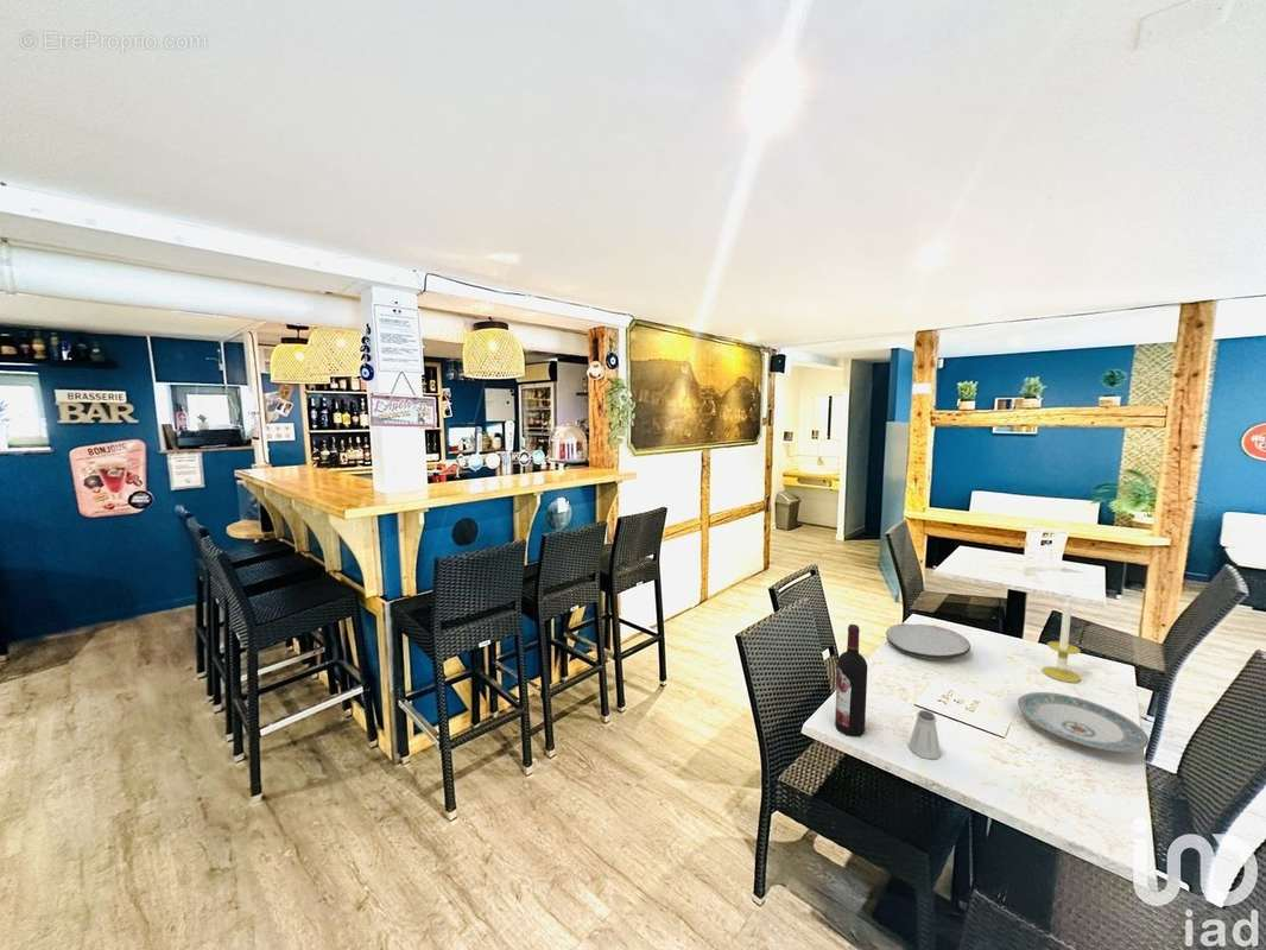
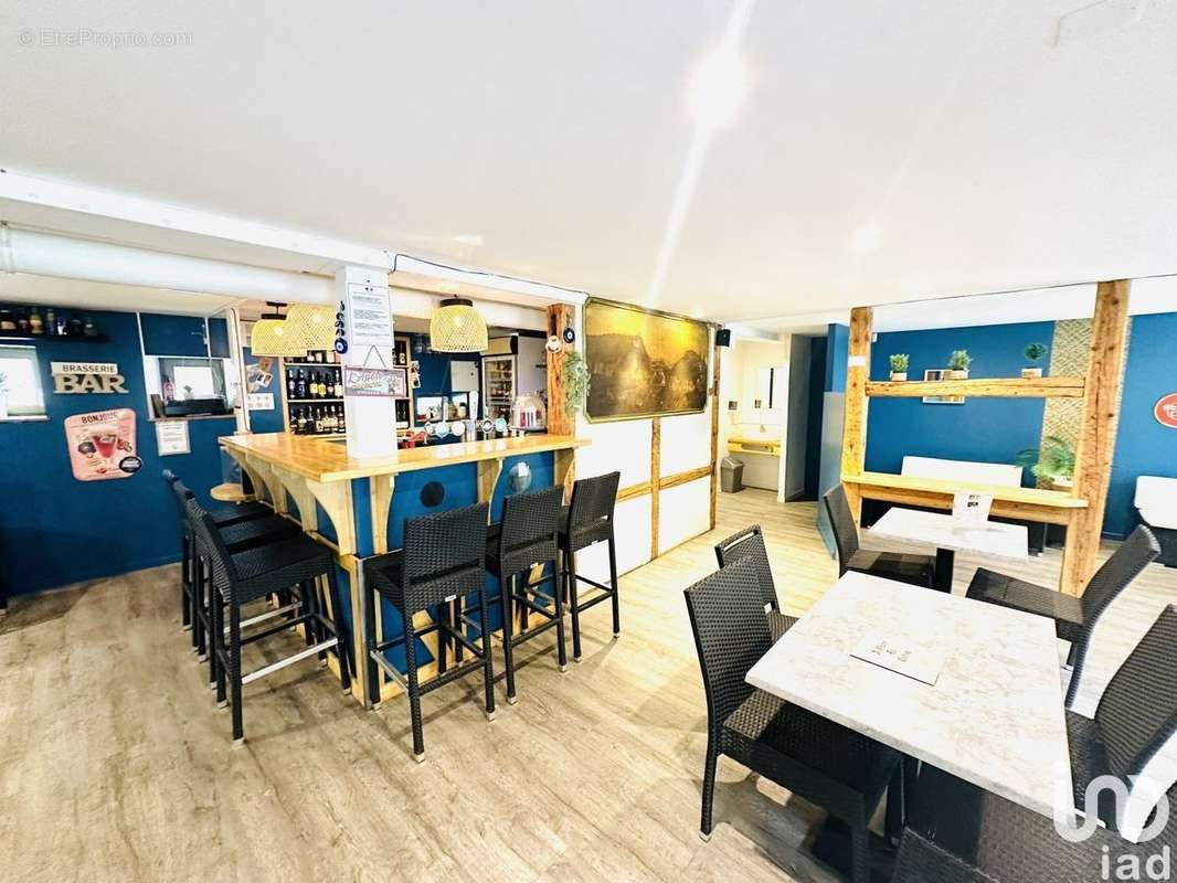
- wine bottle [834,623,868,737]
- plate [1017,691,1150,753]
- saltshaker [907,709,942,760]
- plate [885,622,971,660]
- candle [1042,597,1082,684]
